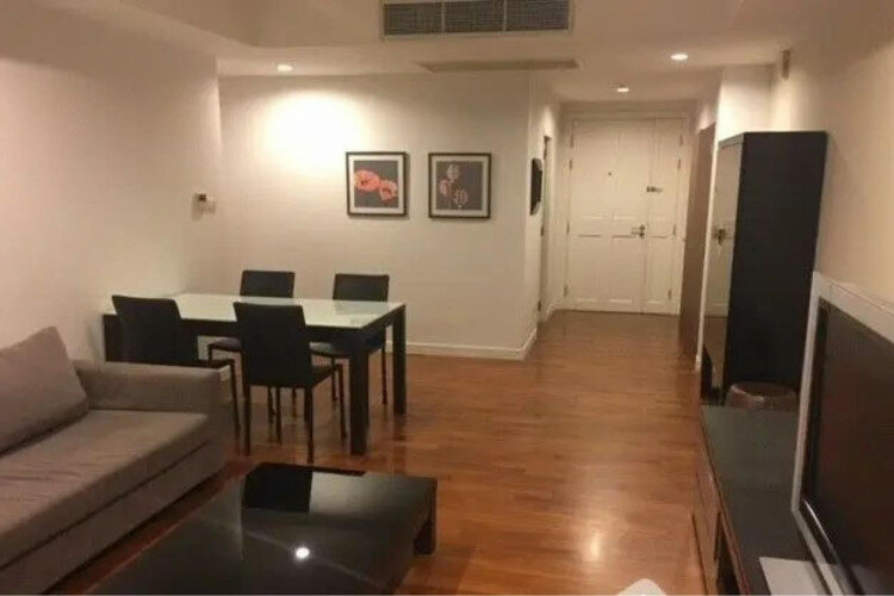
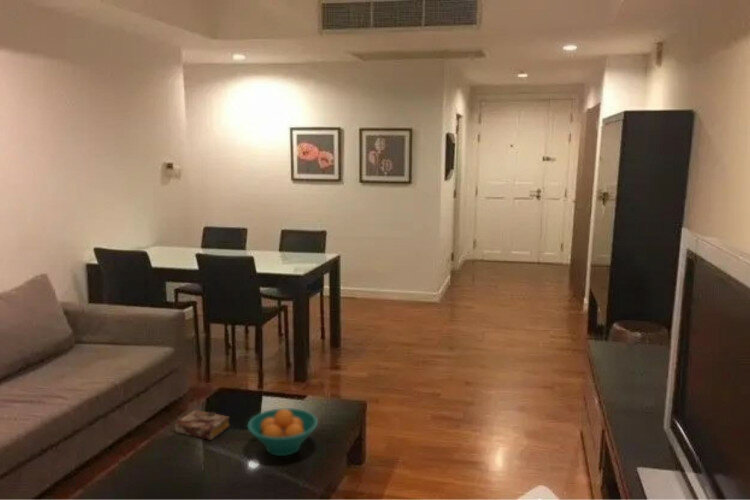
+ book [174,409,231,441]
+ fruit bowl [246,407,319,457]
